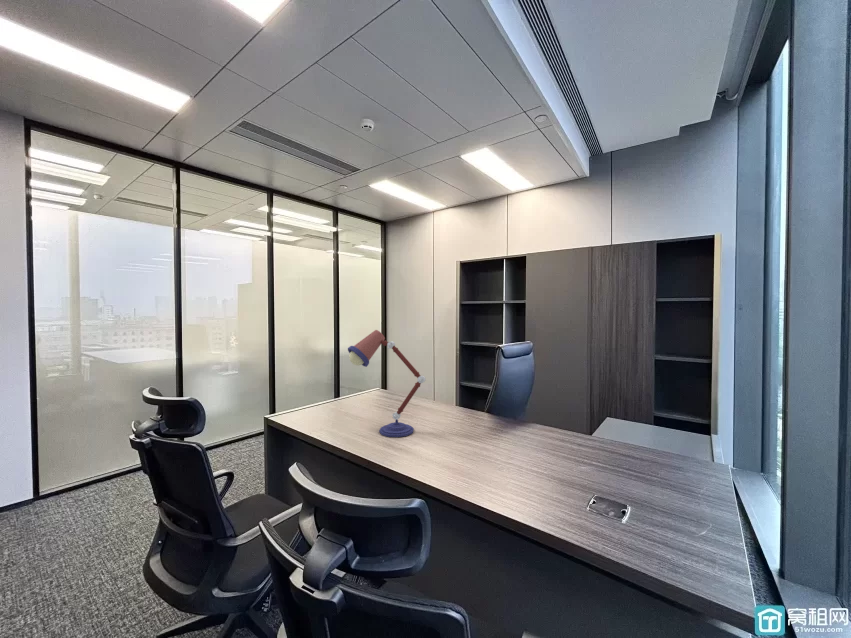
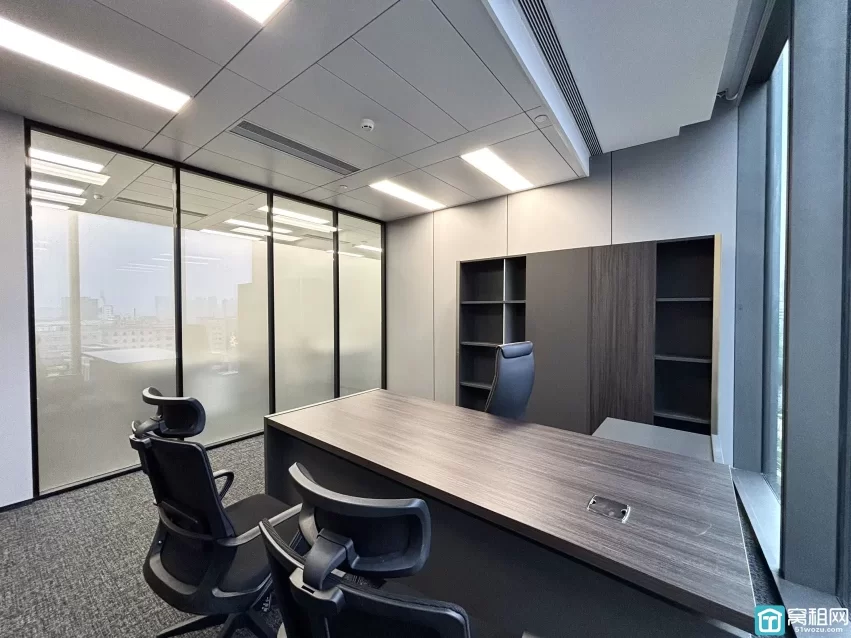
- desk lamp [347,329,427,438]
